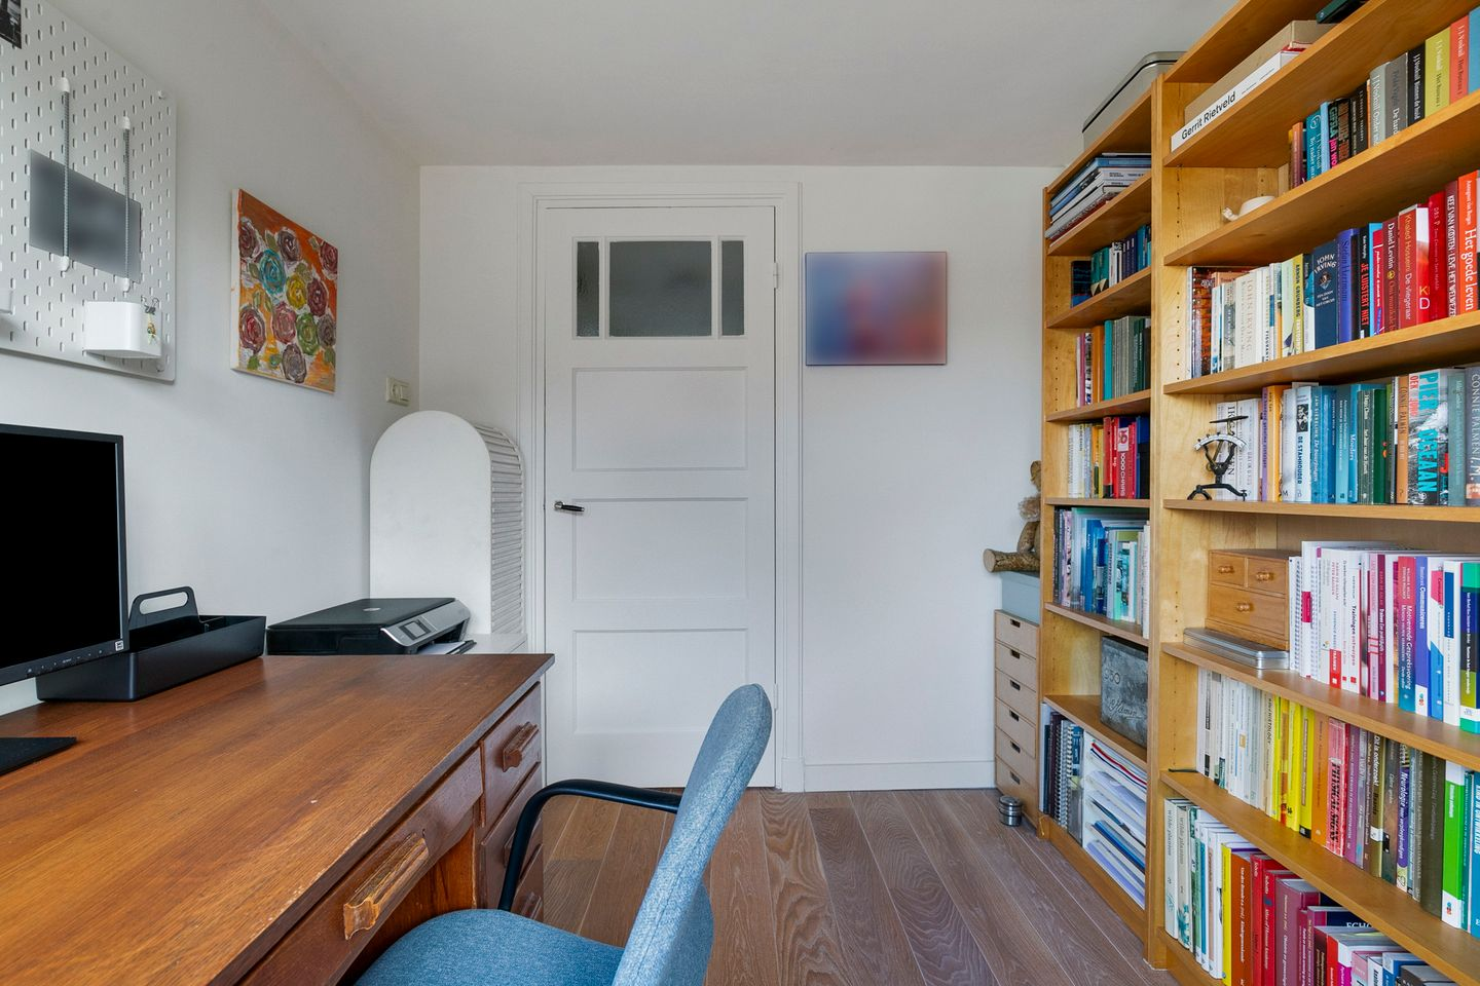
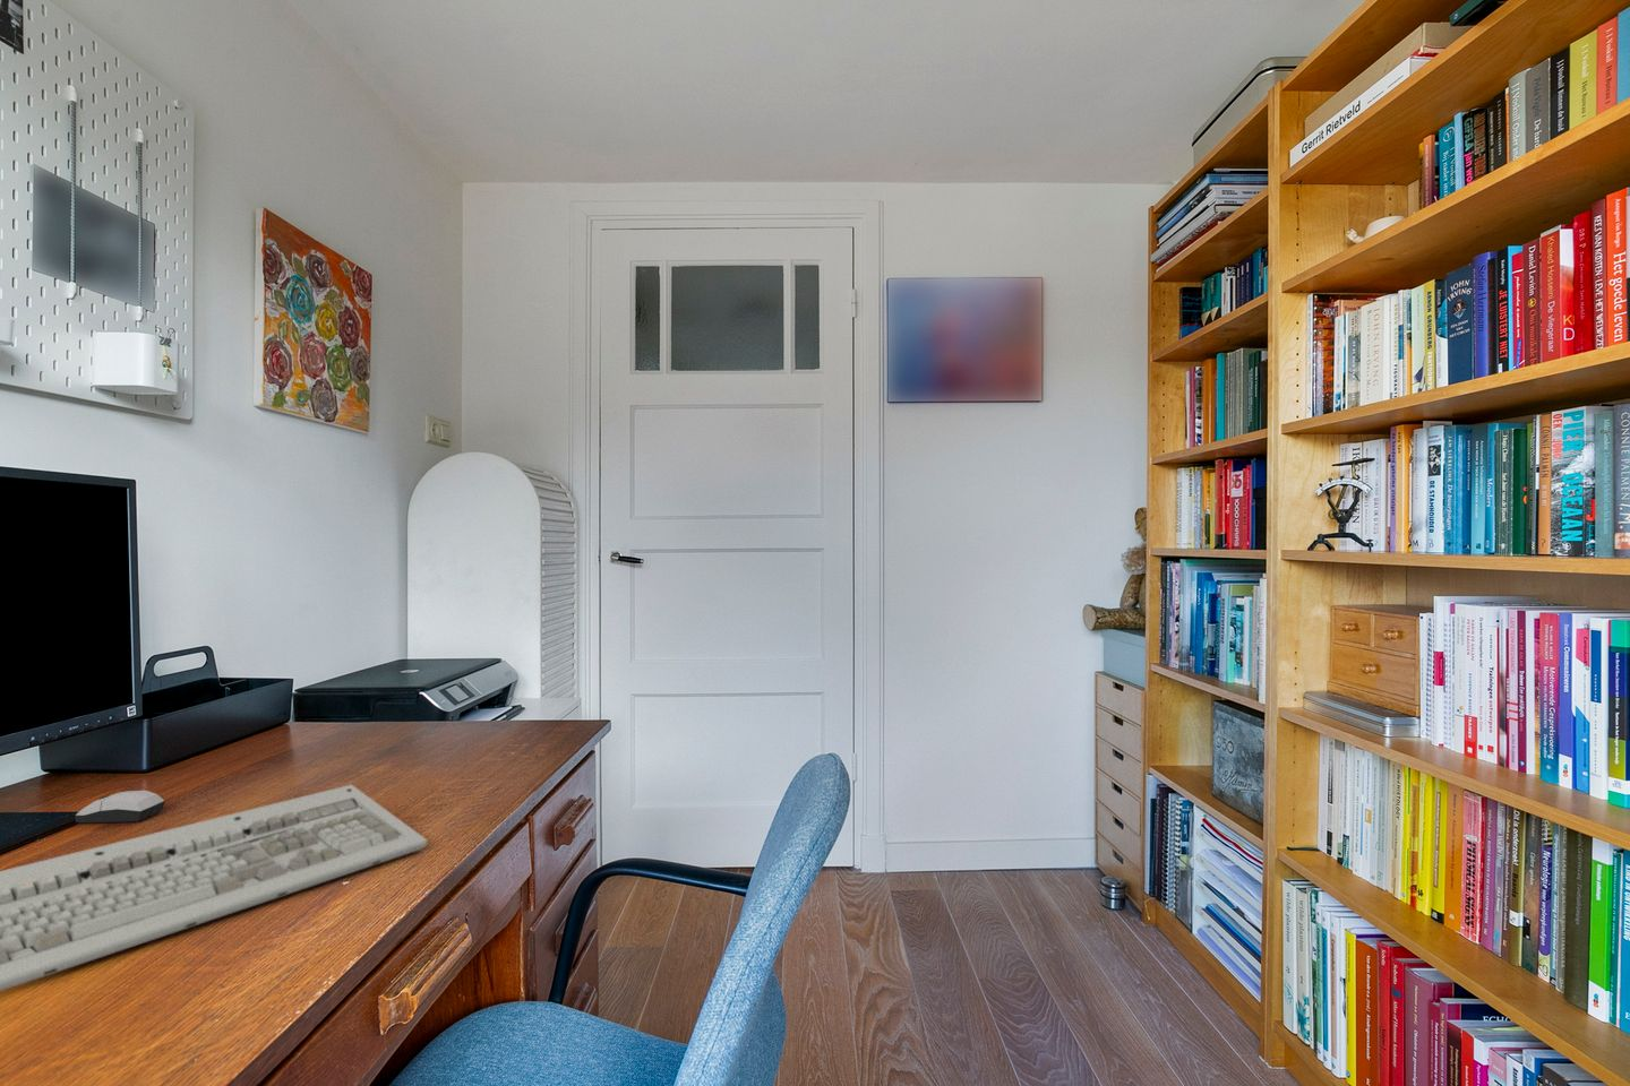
+ computer mouse [74,789,166,823]
+ keyboard [0,784,428,993]
